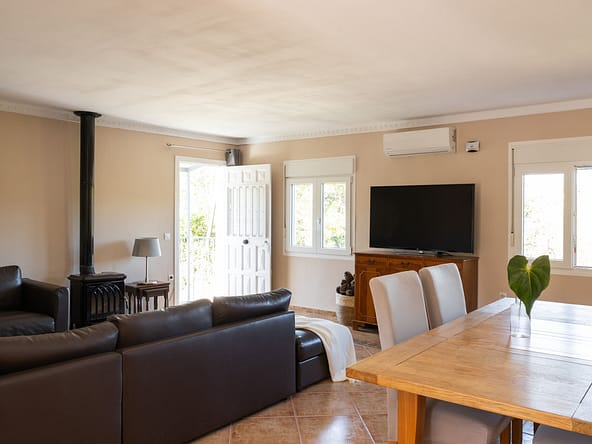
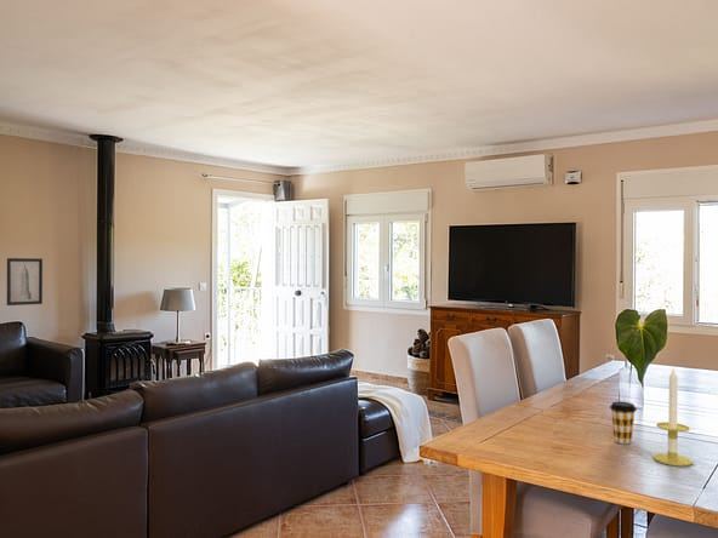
+ candle [653,368,694,468]
+ coffee cup [609,400,638,445]
+ wall art [6,257,44,307]
